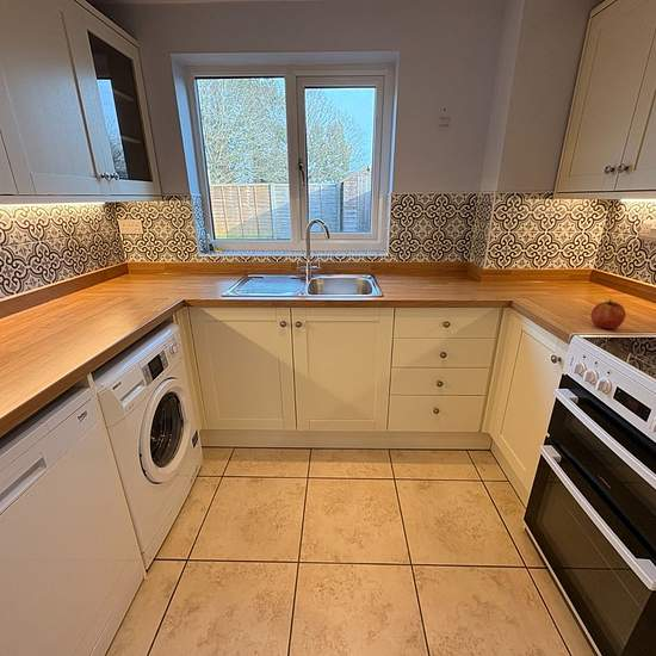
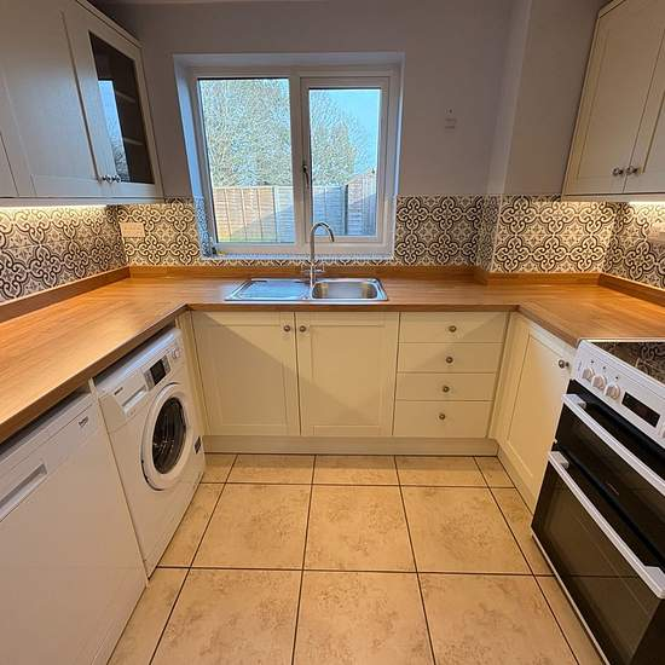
- fruit [590,298,626,330]
